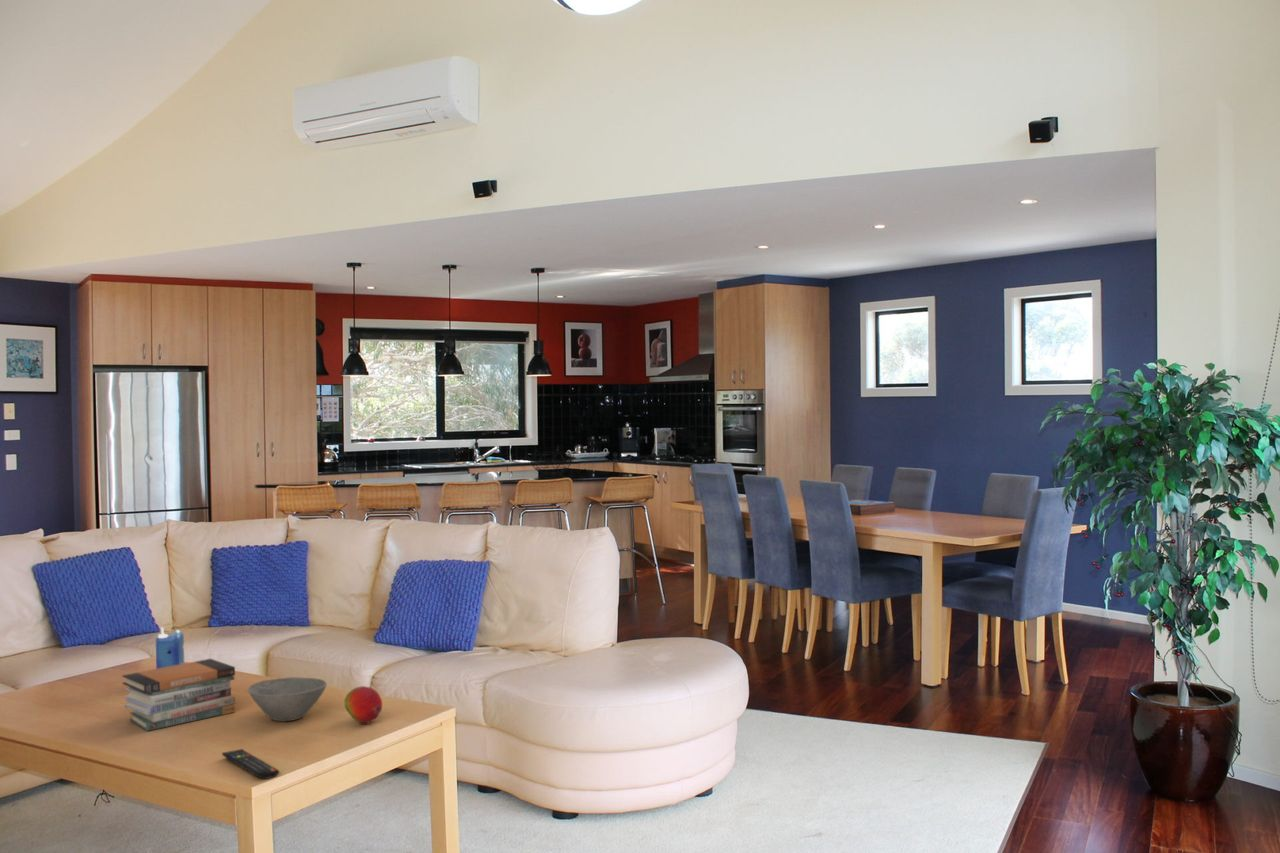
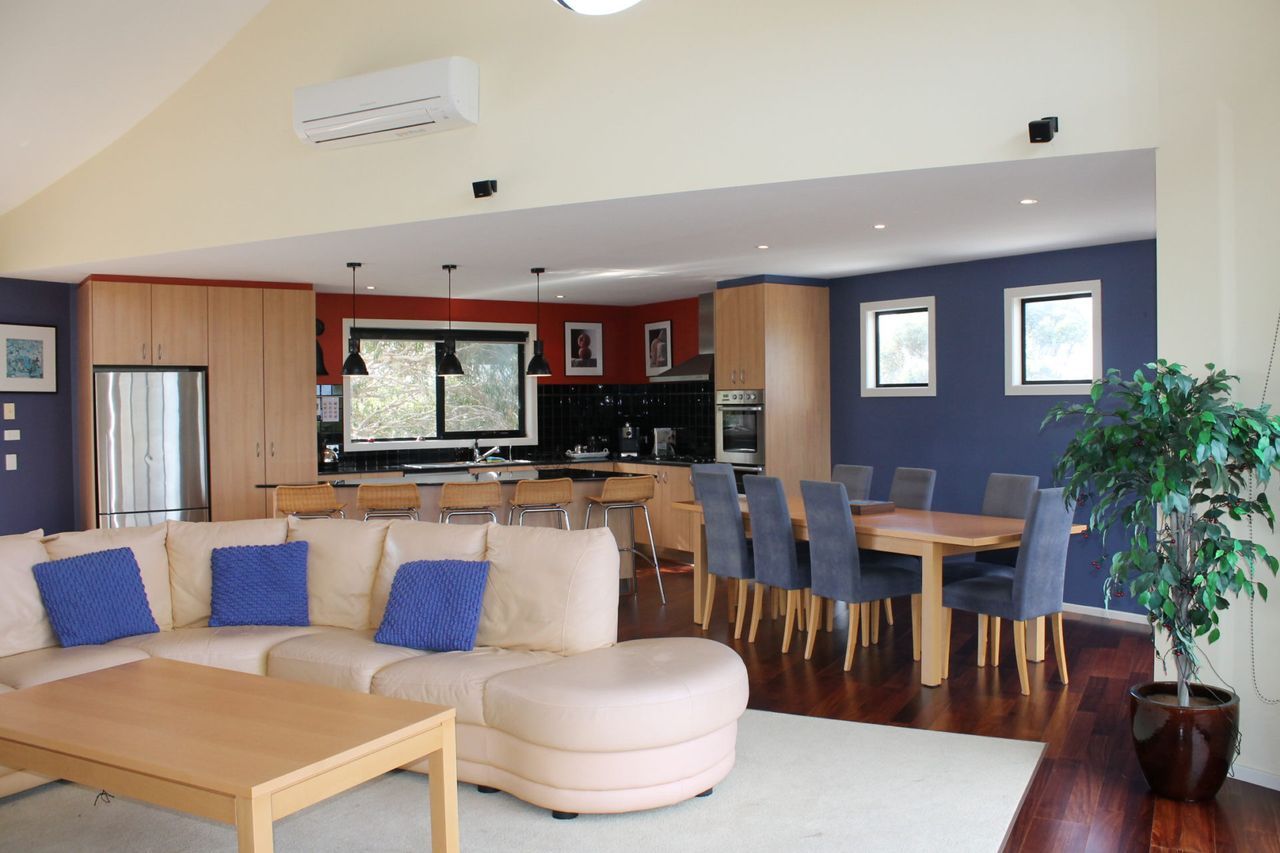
- remote control [221,748,280,780]
- candle [155,626,185,669]
- book stack [121,658,236,732]
- fruit [343,685,383,724]
- bowl [247,676,328,722]
